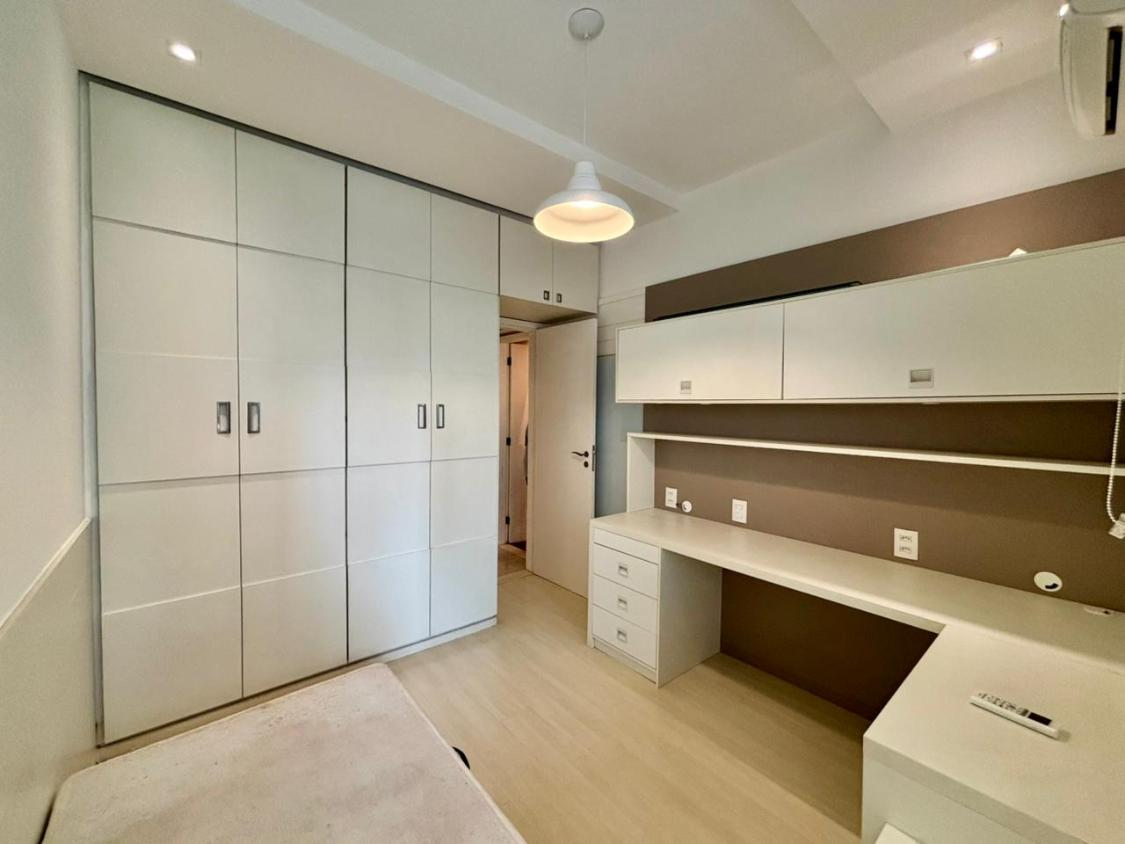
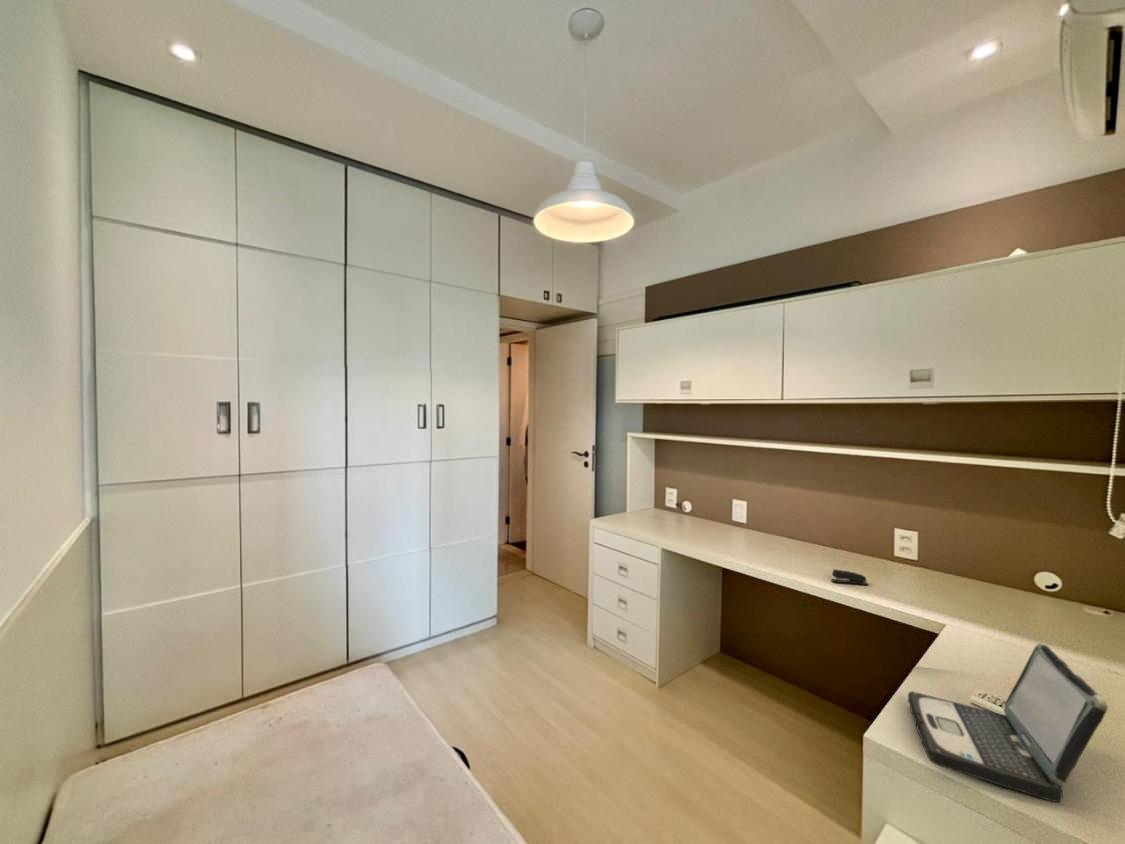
+ laptop [907,642,1109,803]
+ stapler [830,568,869,586]
